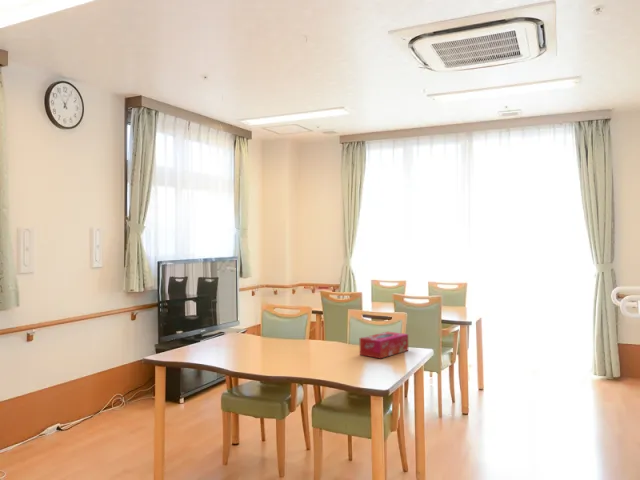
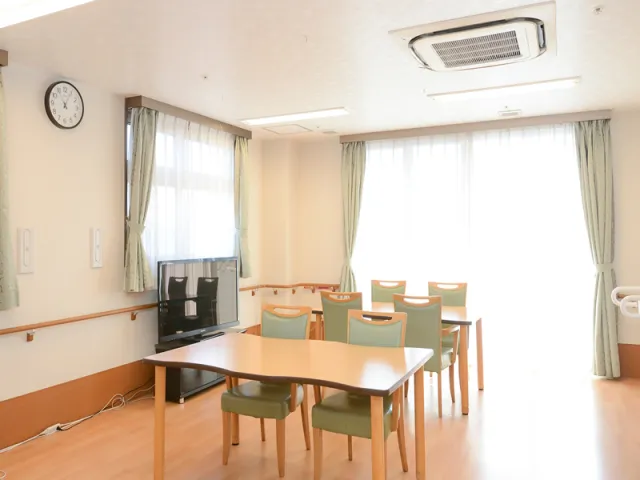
- tissue box [359,331,409,359]
